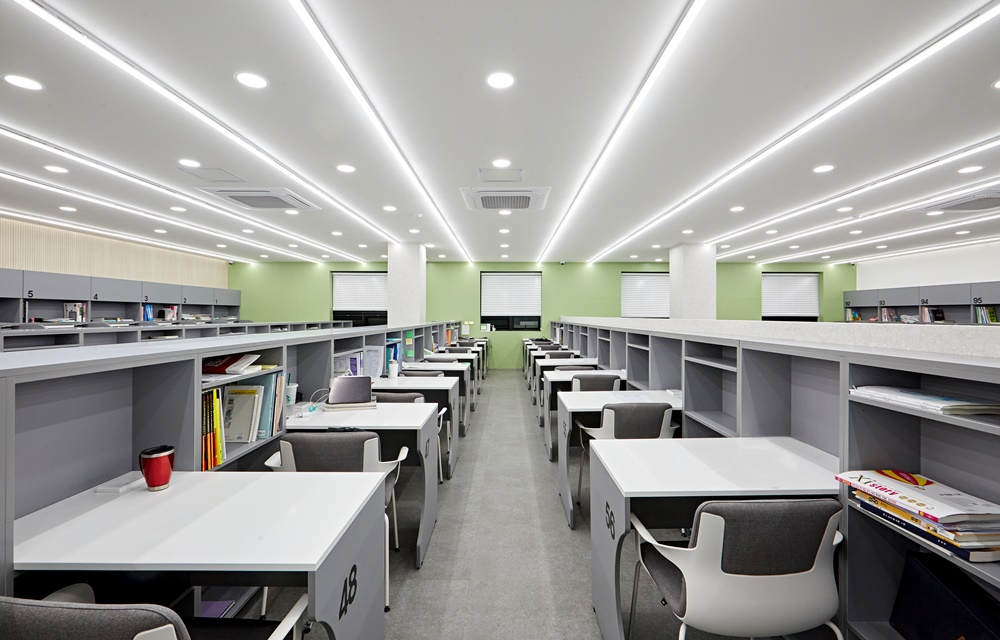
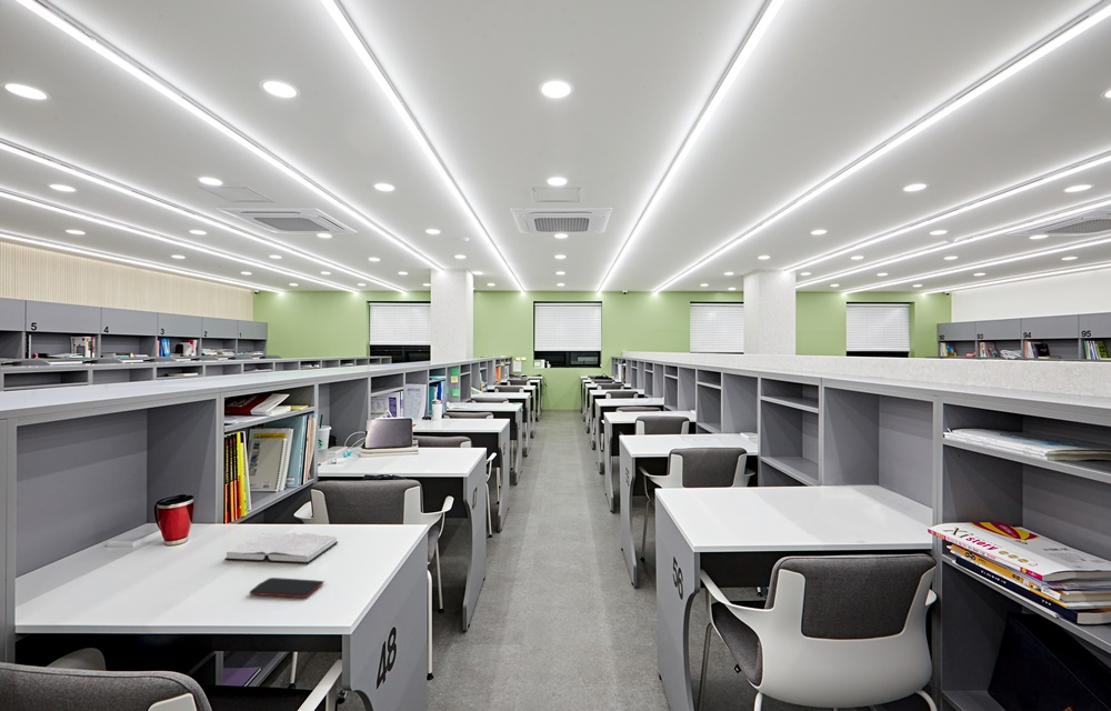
+ smartphone [248,577,326,599]
+ hardback book [223,532,339,564]
